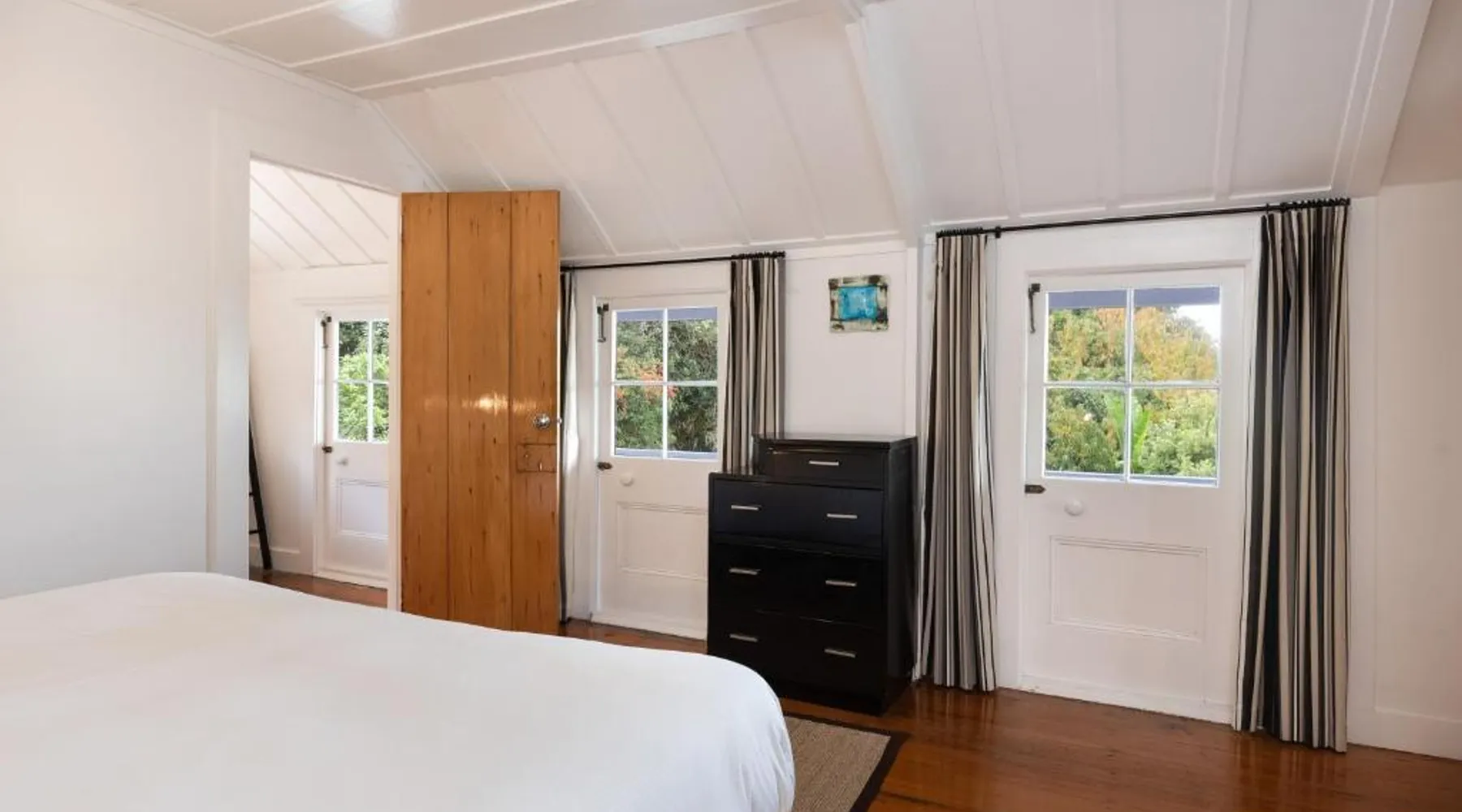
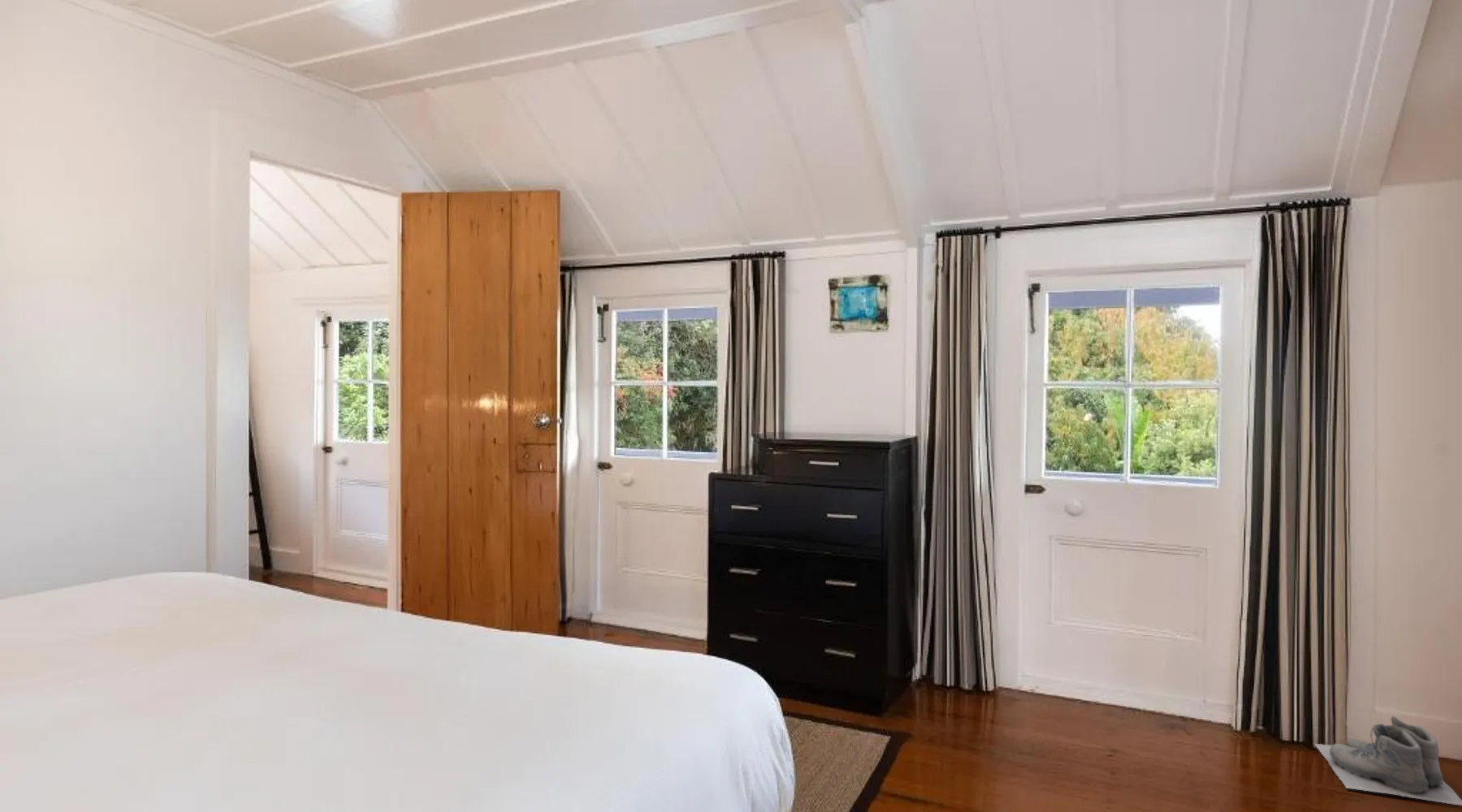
+ boots [1313,715,1462,806]
